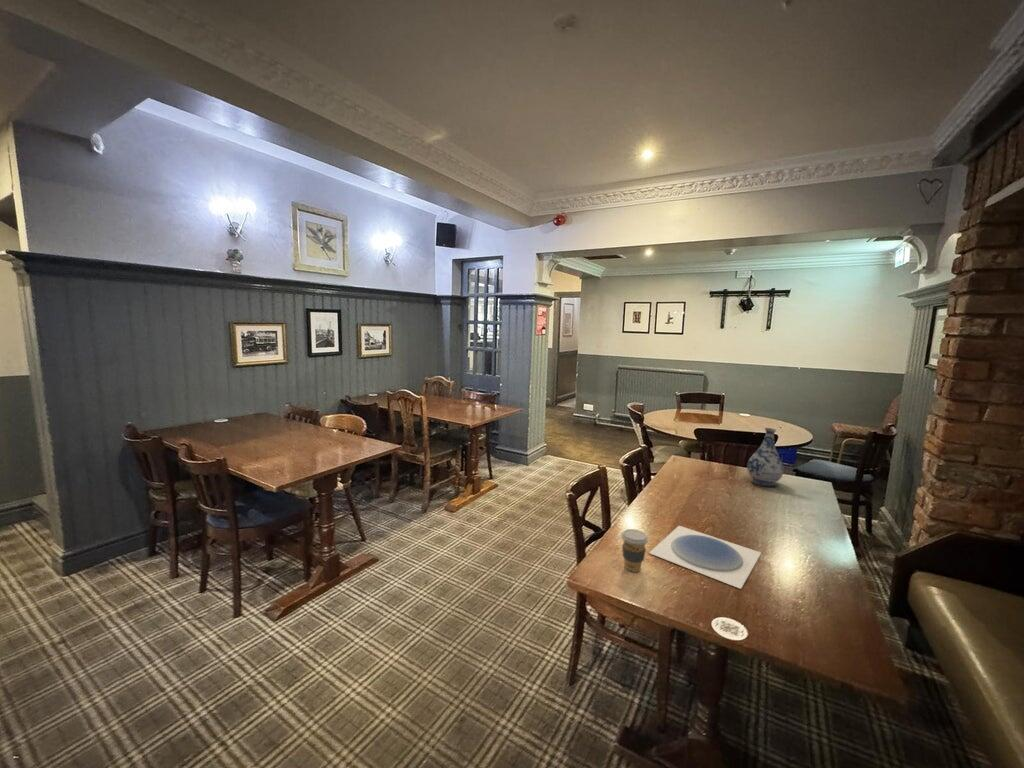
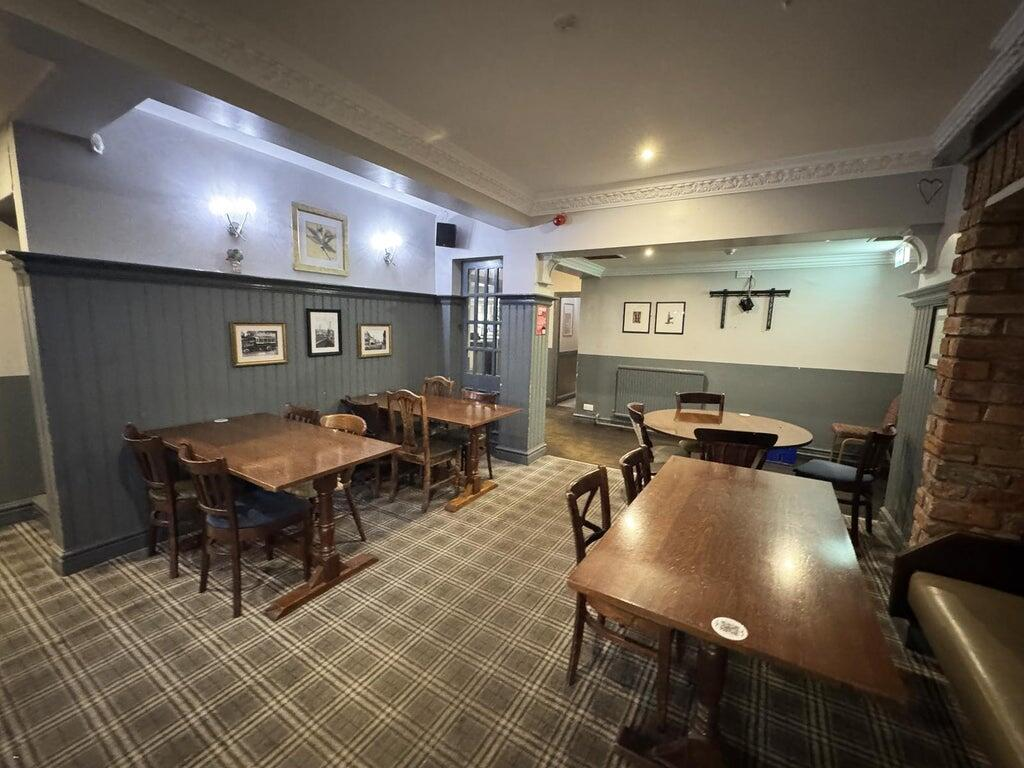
- coffee cup [620,528,649,573]
- plate [648,525,762,590]
- vase [746,427,785,487]
